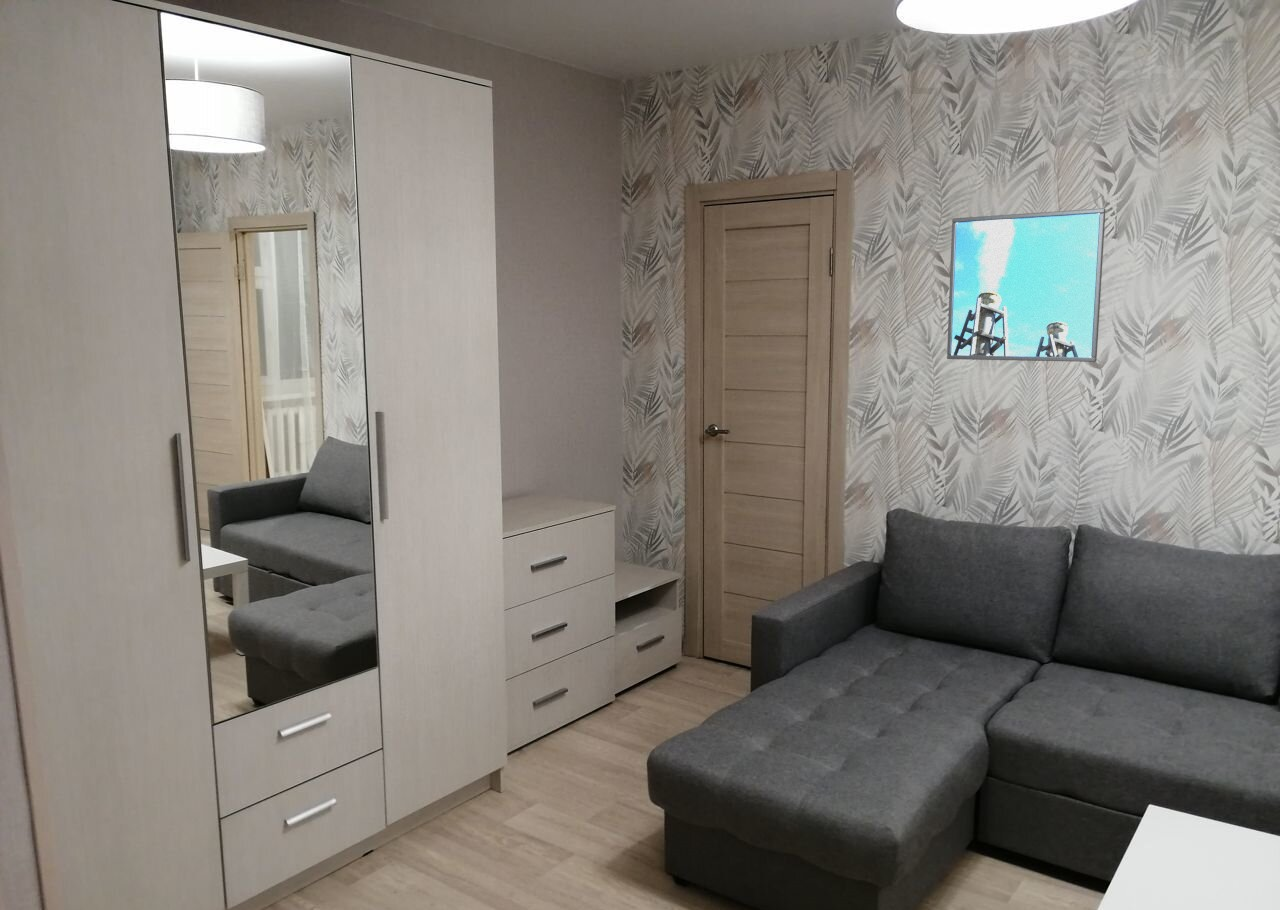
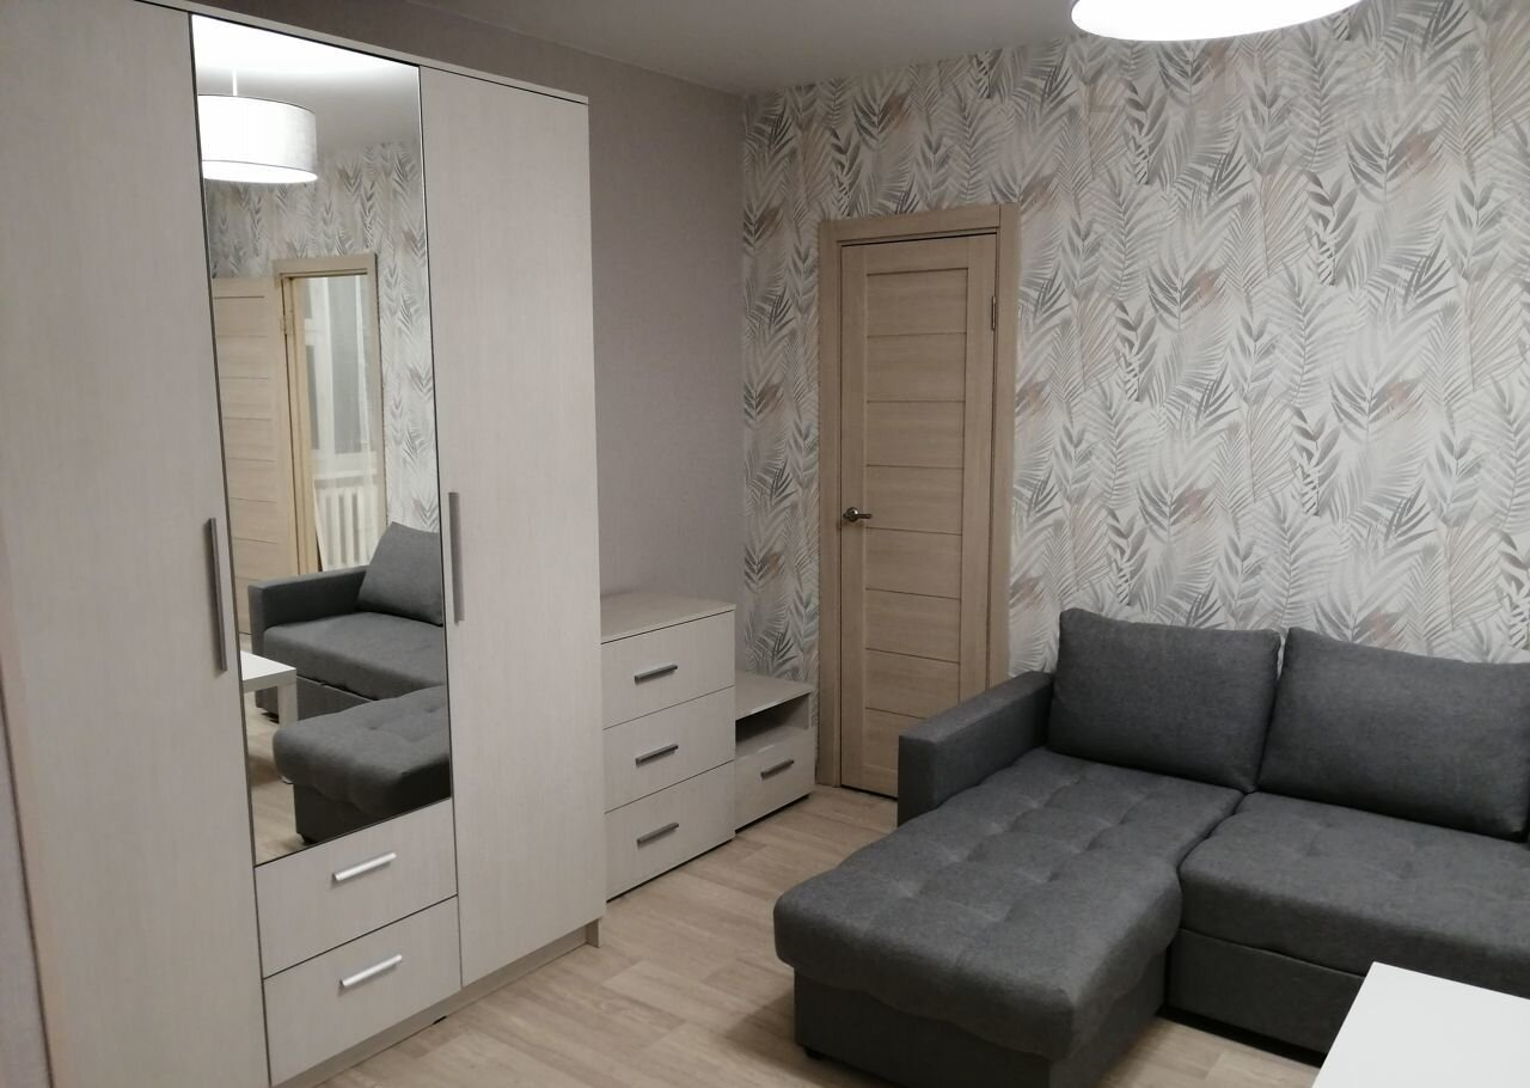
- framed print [946,207,1106,363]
